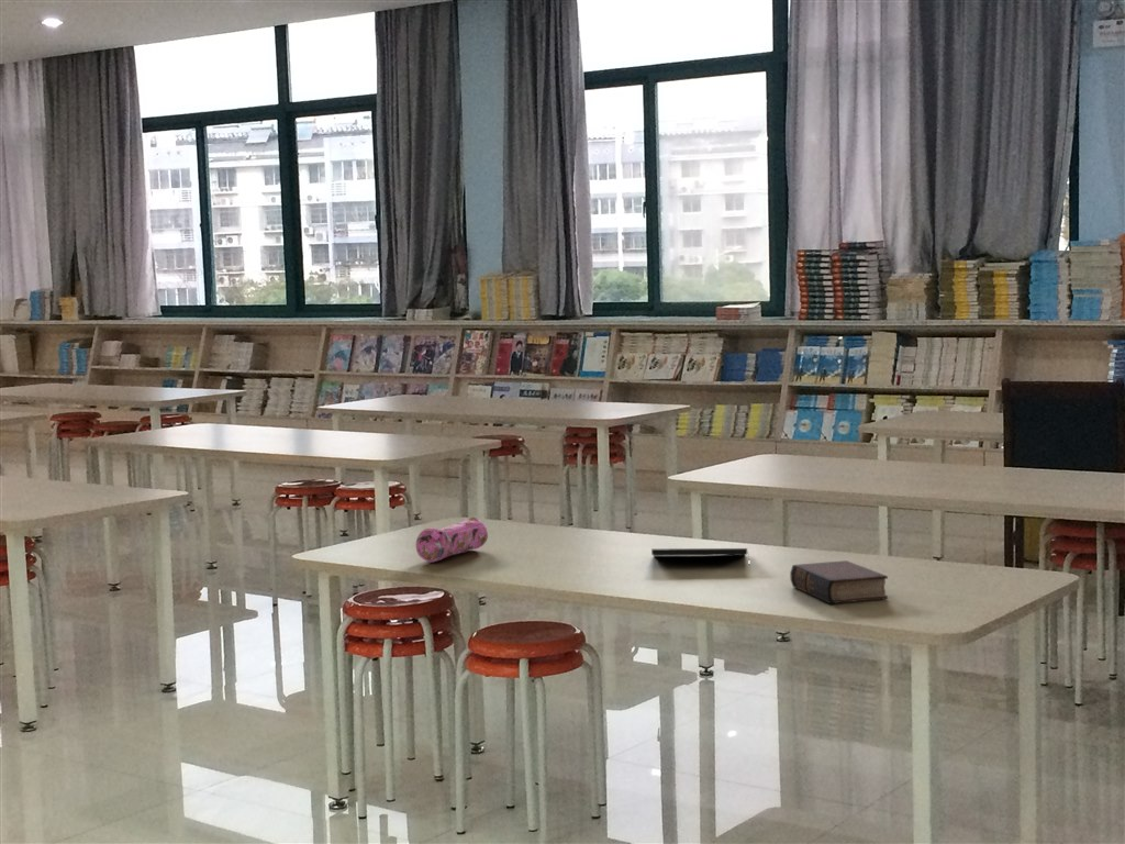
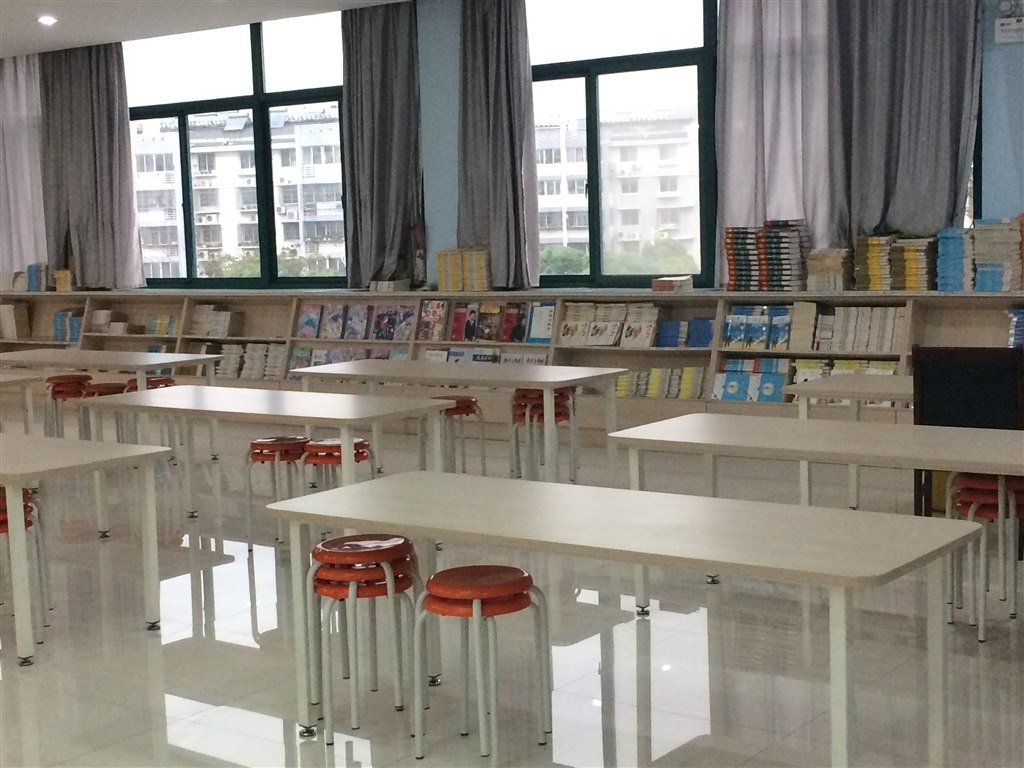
- notepad [650,547,751,568]
- book [789,559,889,604]
- pencil case [415,517,489,563]
